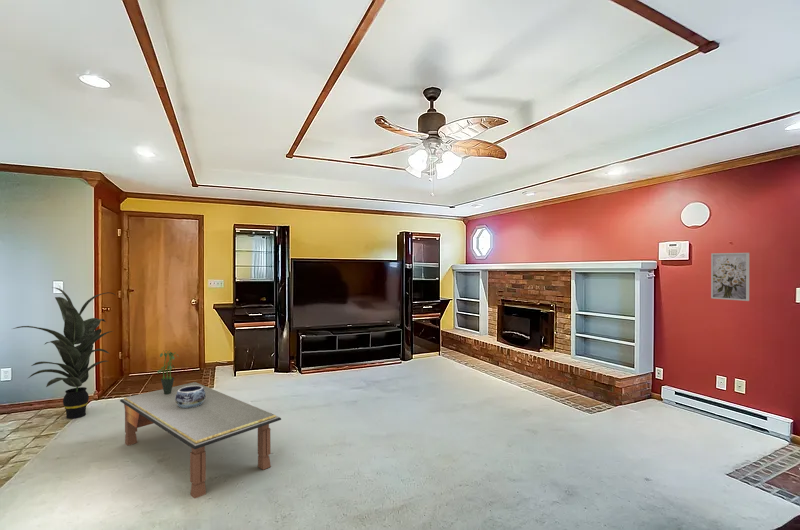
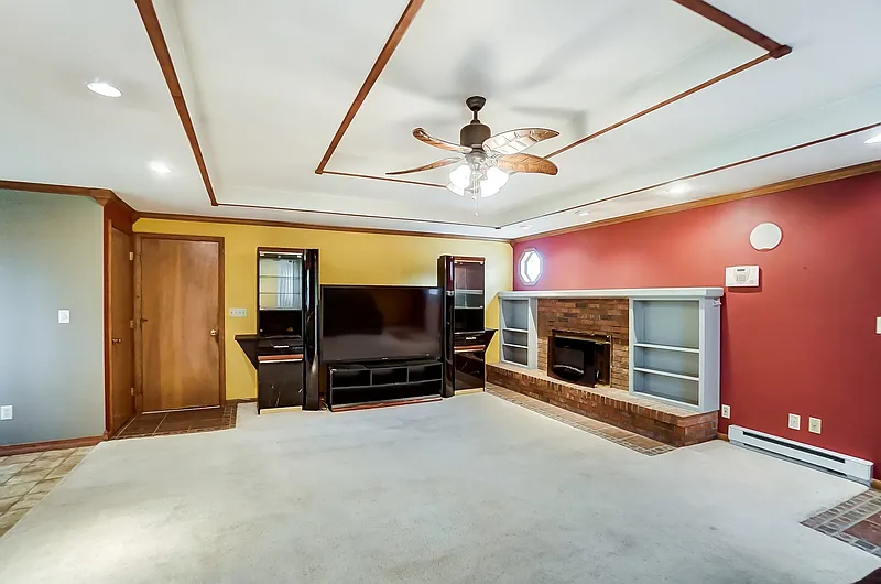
- potted plant [156,349,180,394]
- wall art [710,252,750,302]
- coffee table [119,381,282,499]
- indoor plant [12,287,116,420]
- decorative bowl [175,386,206,408]
